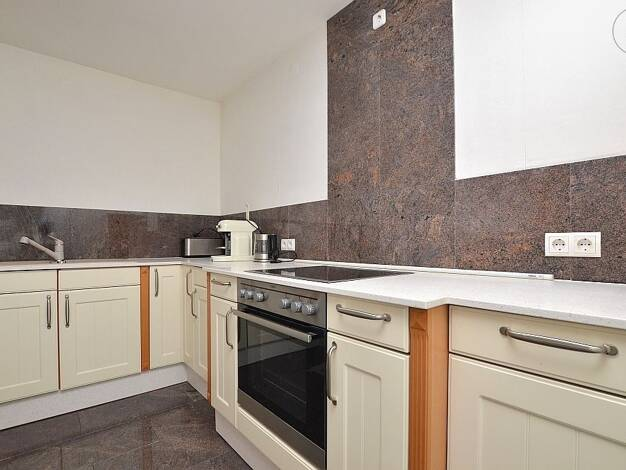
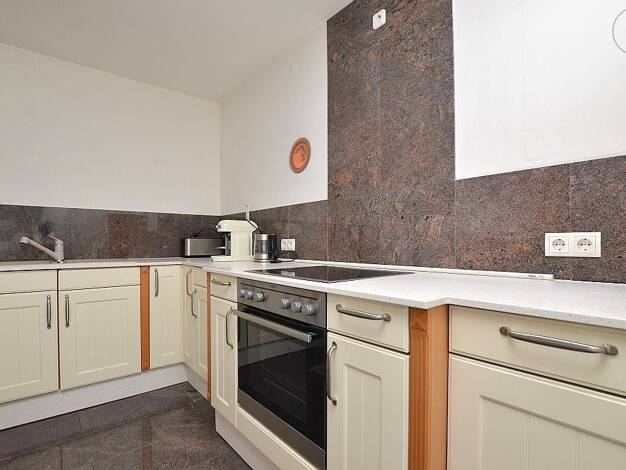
+ decorative plate [288,137,312,174]
